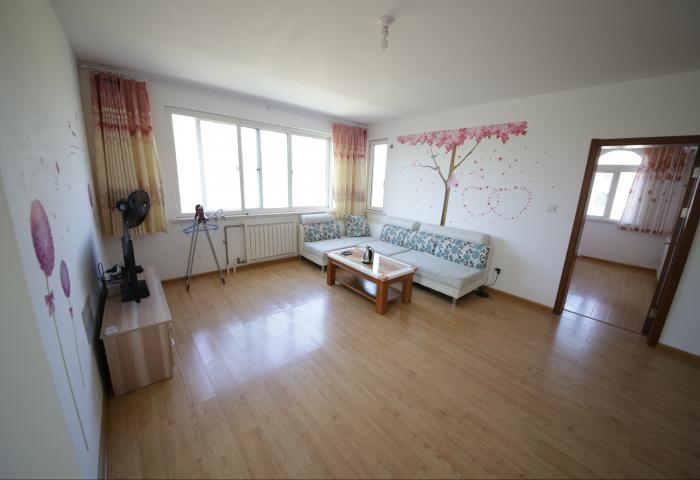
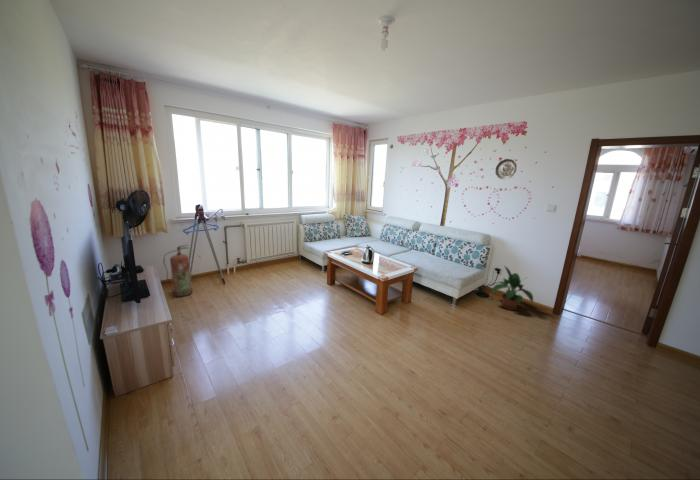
+ potted plant [490,265,534,311]
+ fire extinguisher [162,244,194,297]
+ decorative plate [495,158,518,180]
